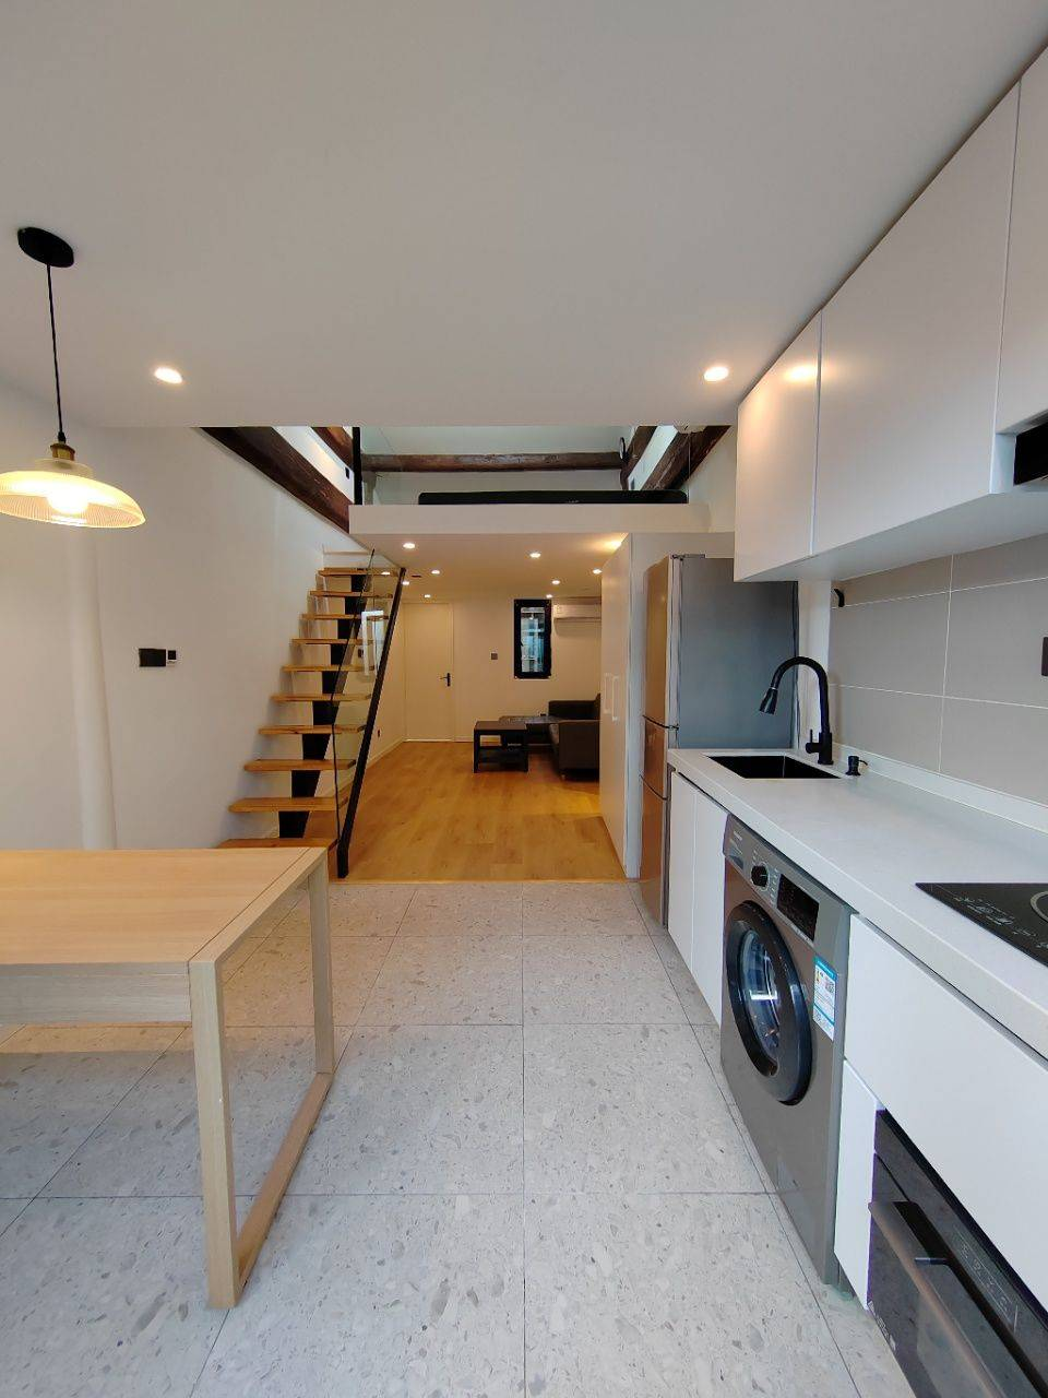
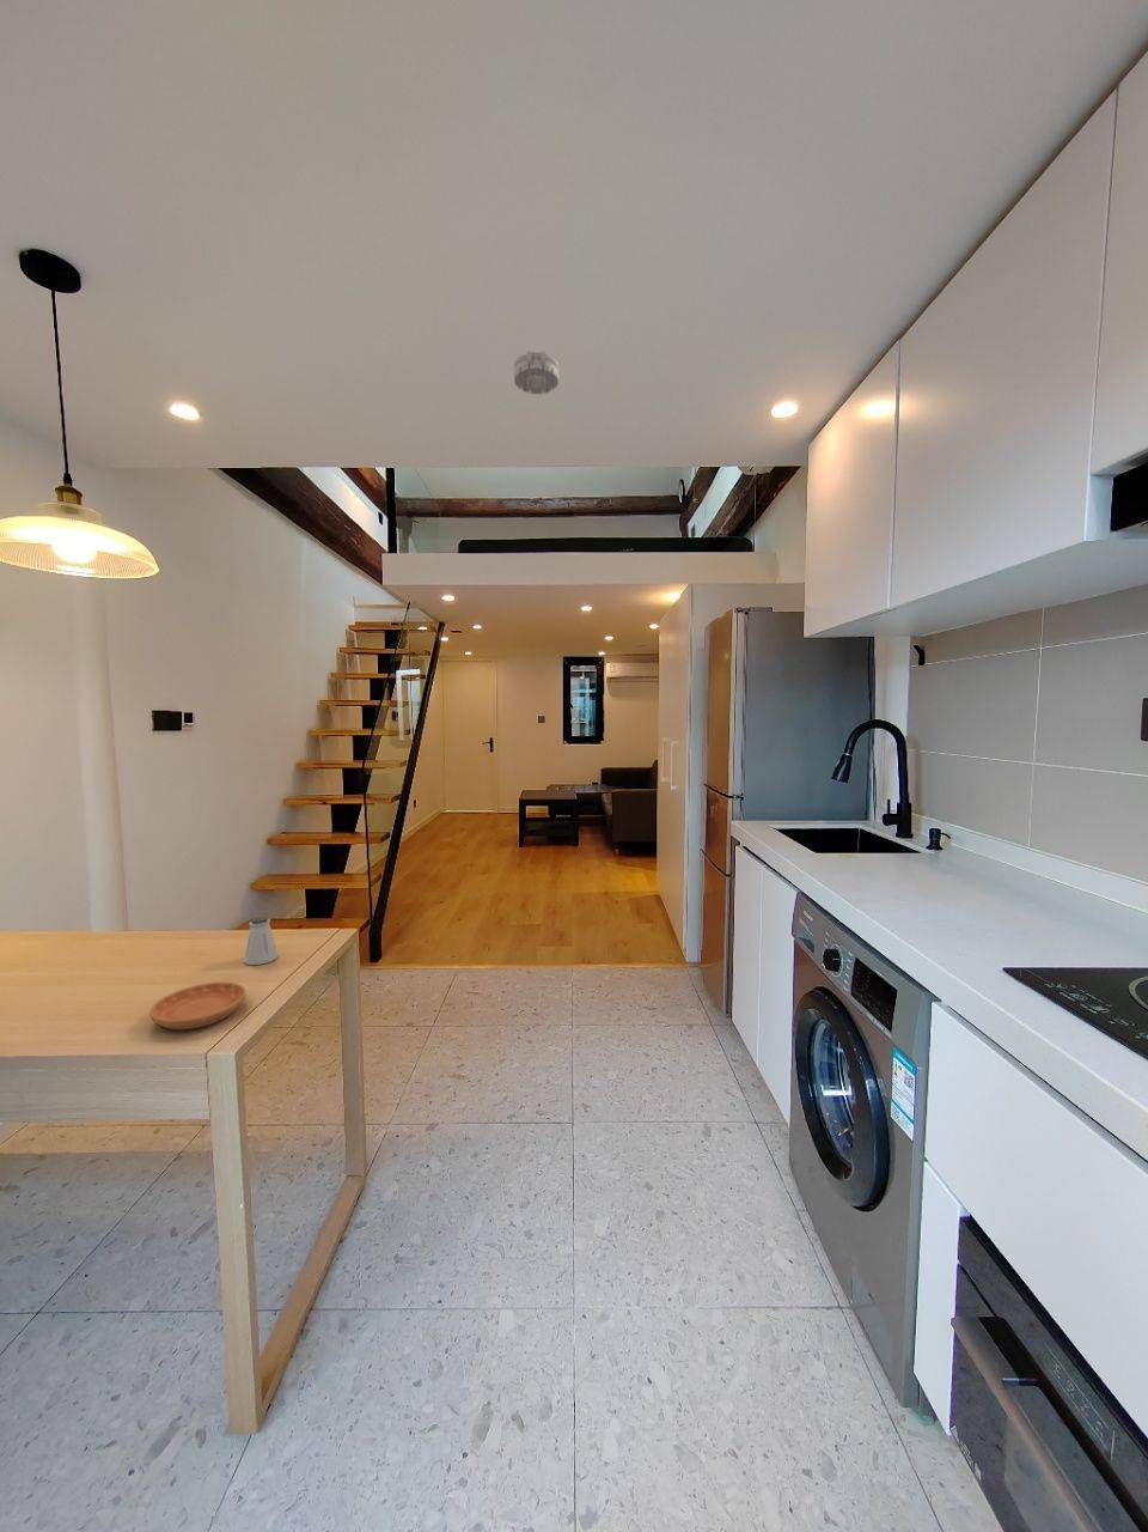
+ saltshaker [242,916,279,966]
+ smoke detector [512,350,560,394]
+ saucer [148,982,247,1030]
